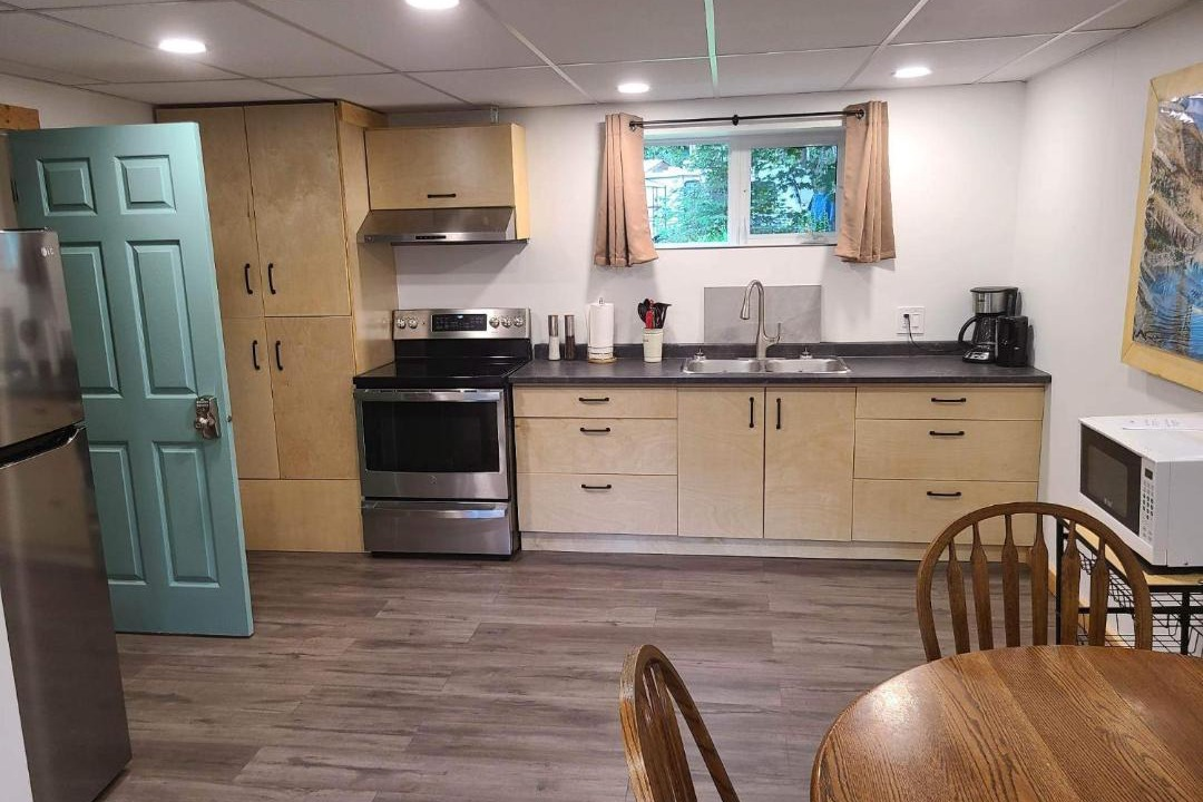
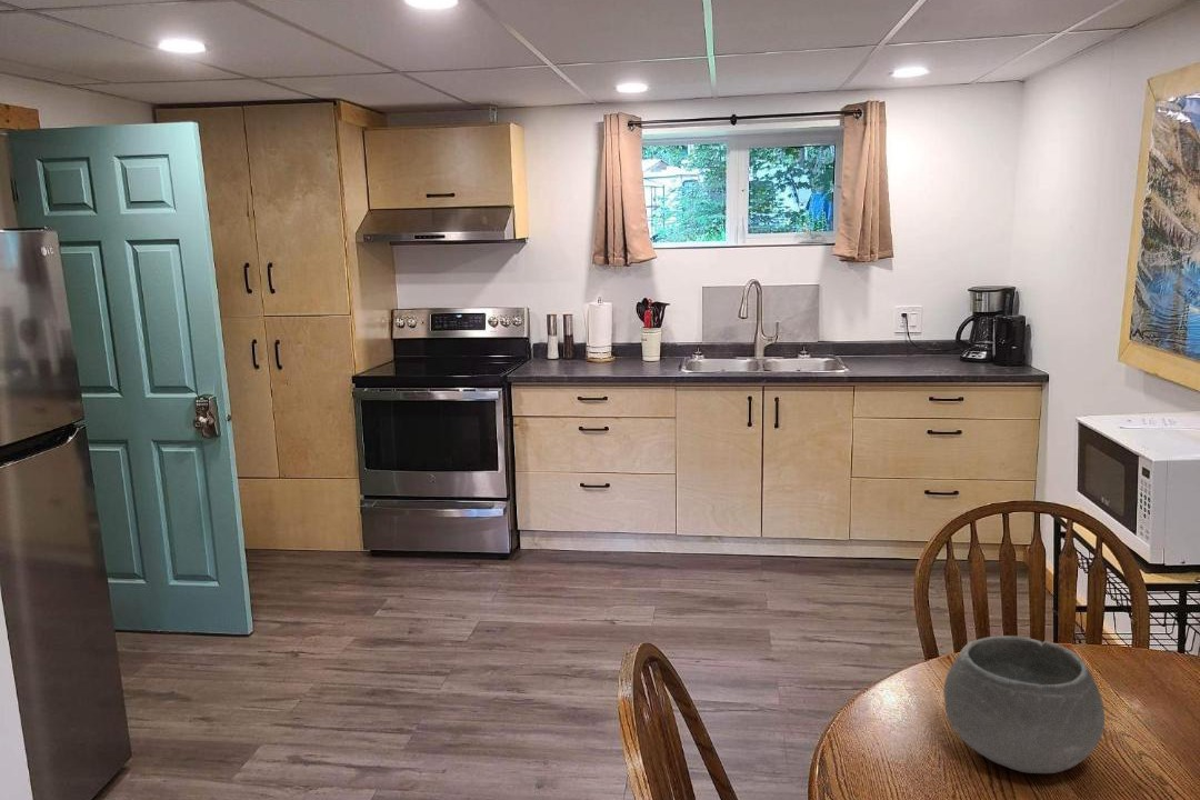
+ bowl [942,634,1106,774]
